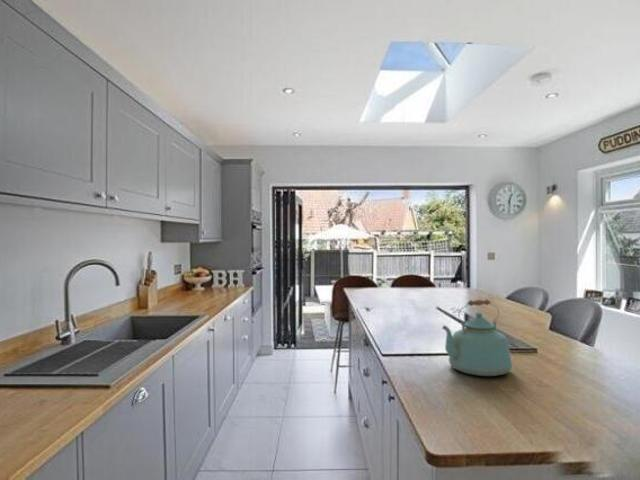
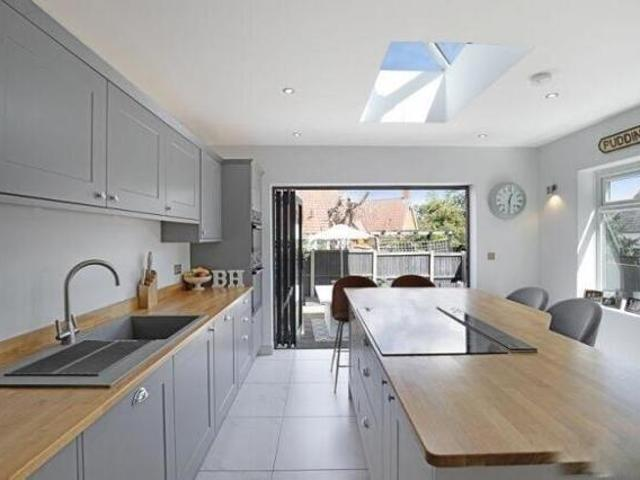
- kettle [441,299,513,377]
